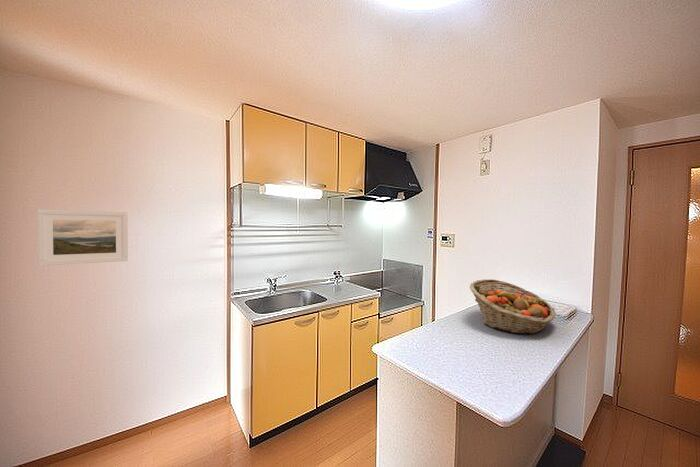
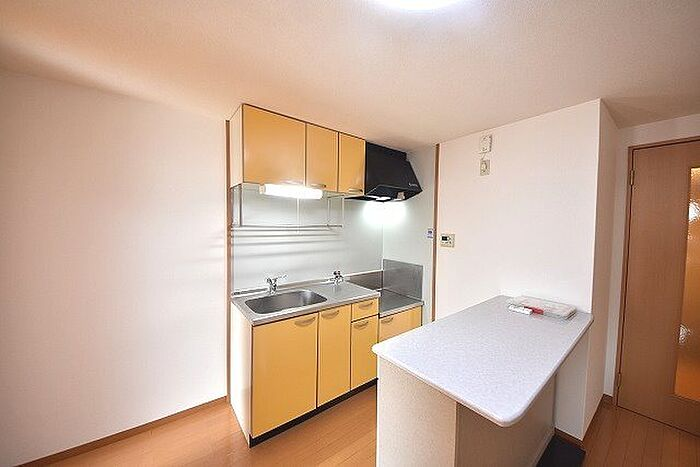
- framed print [36,208,129,267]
- fruit basket [469,278,556,335]
